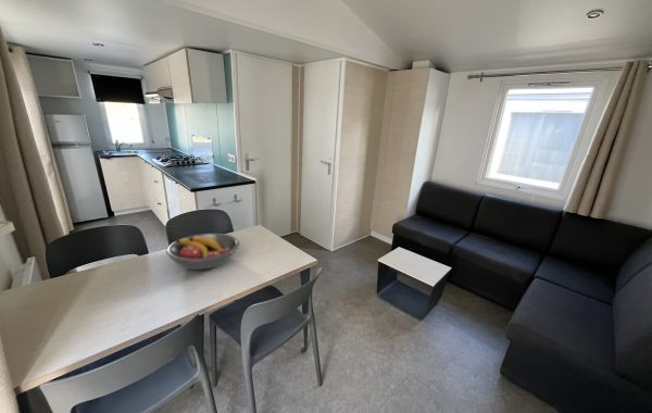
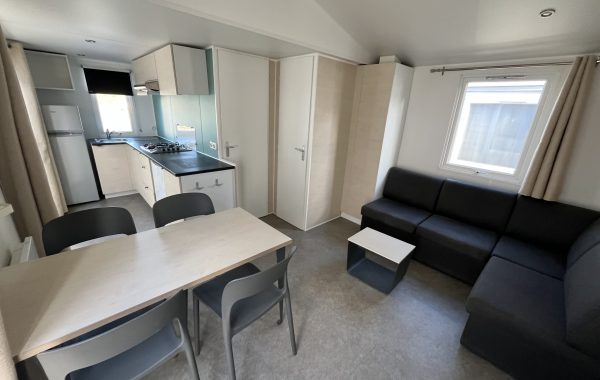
- fruit bowl [165,233,240,271]
